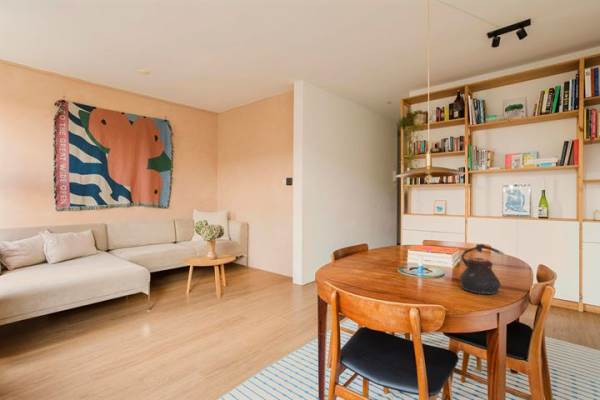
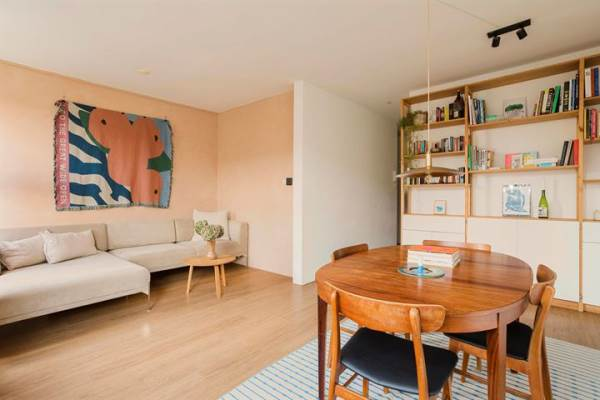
- teapot [459,243,505,295]
